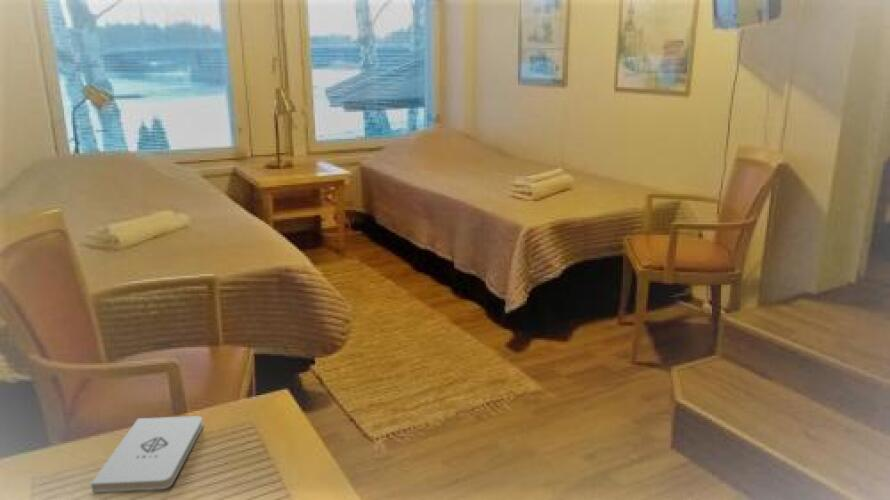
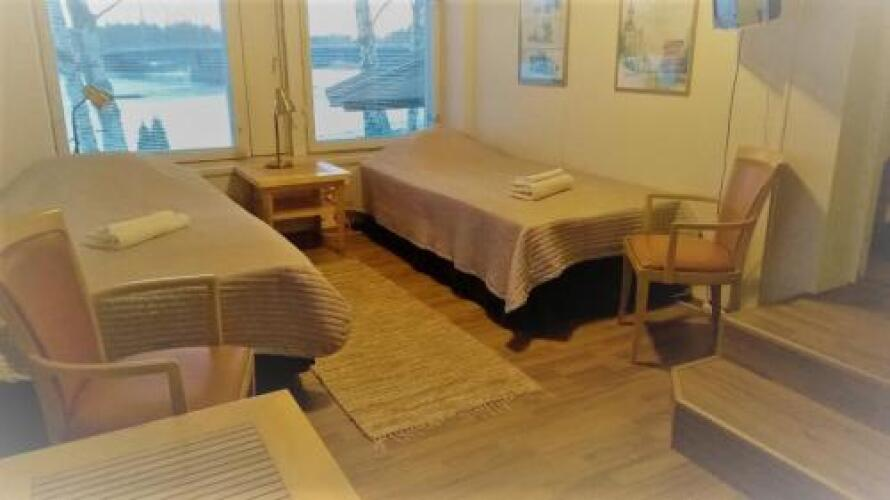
- notepad [90,415,204,493]
